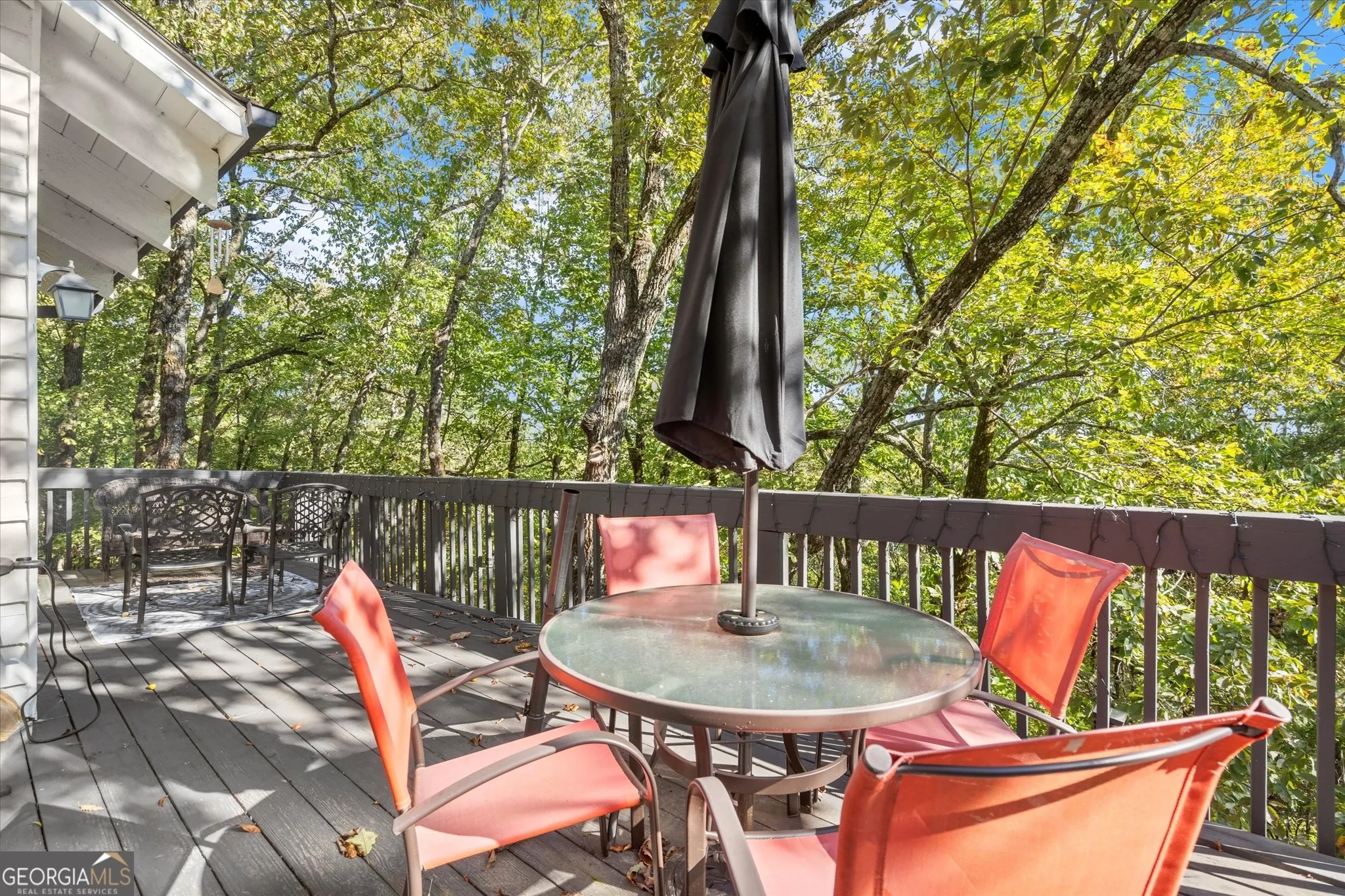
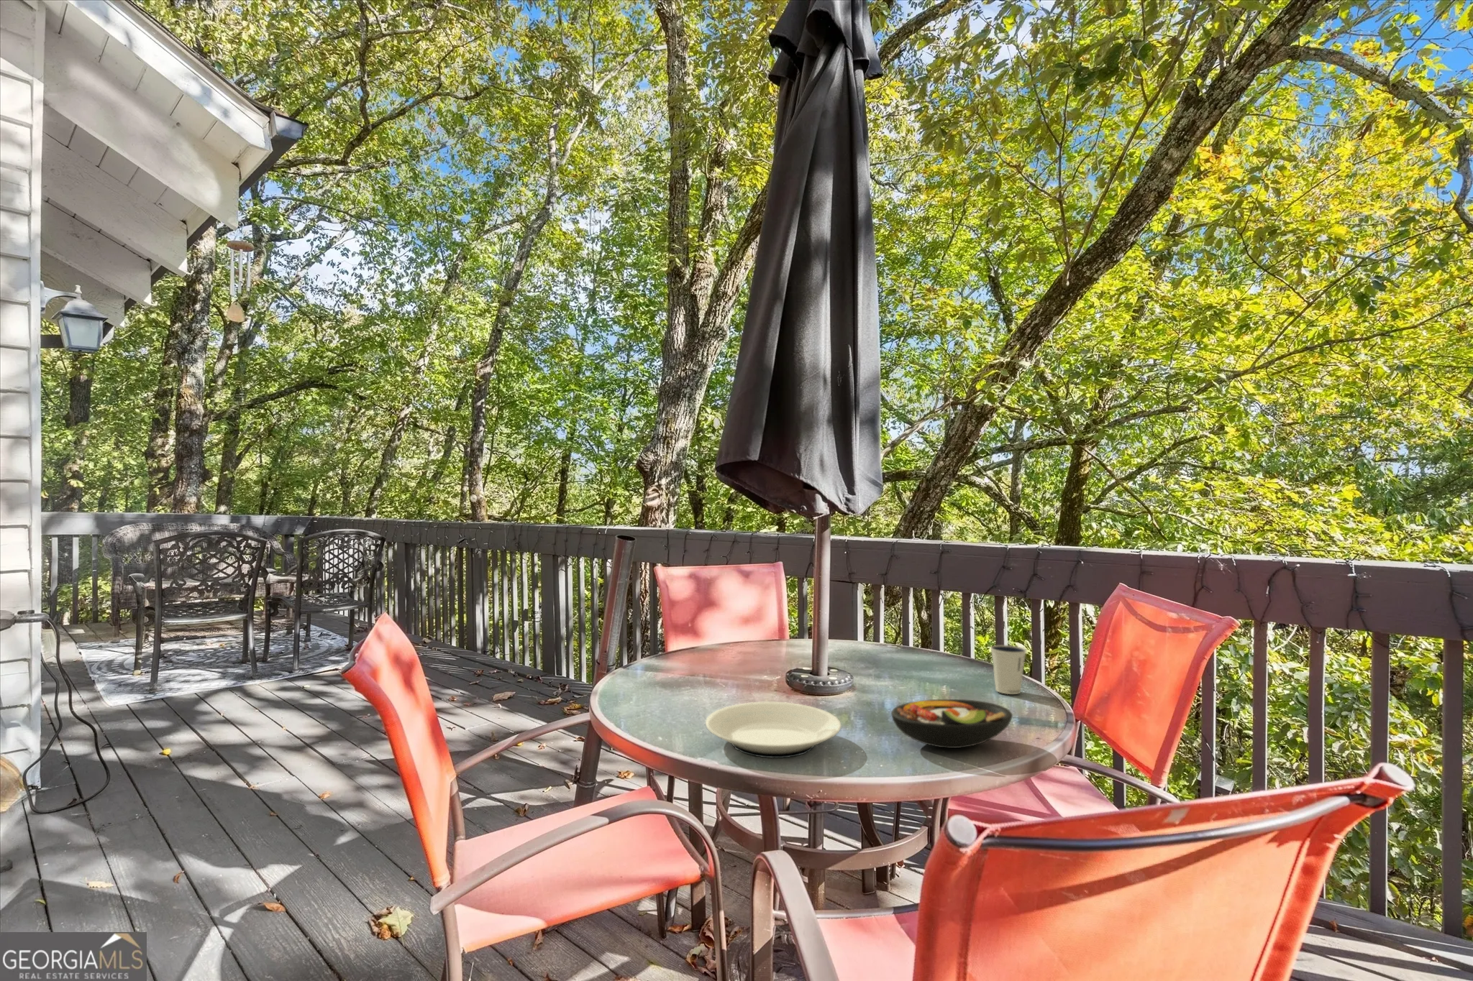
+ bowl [890,699,1013,749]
+ plate [705,702,841,759]
+ dixie cup [990,645,1027,695]
